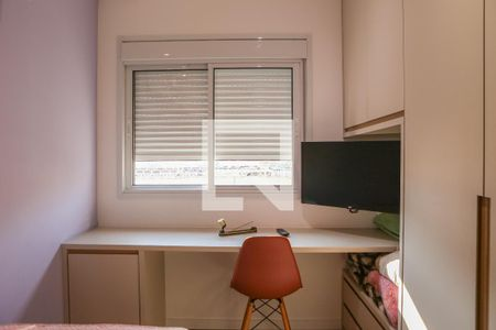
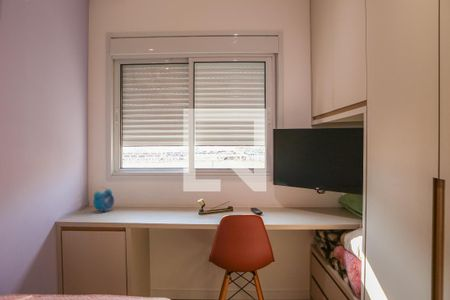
+ alarm clock [92,186,115,214]
